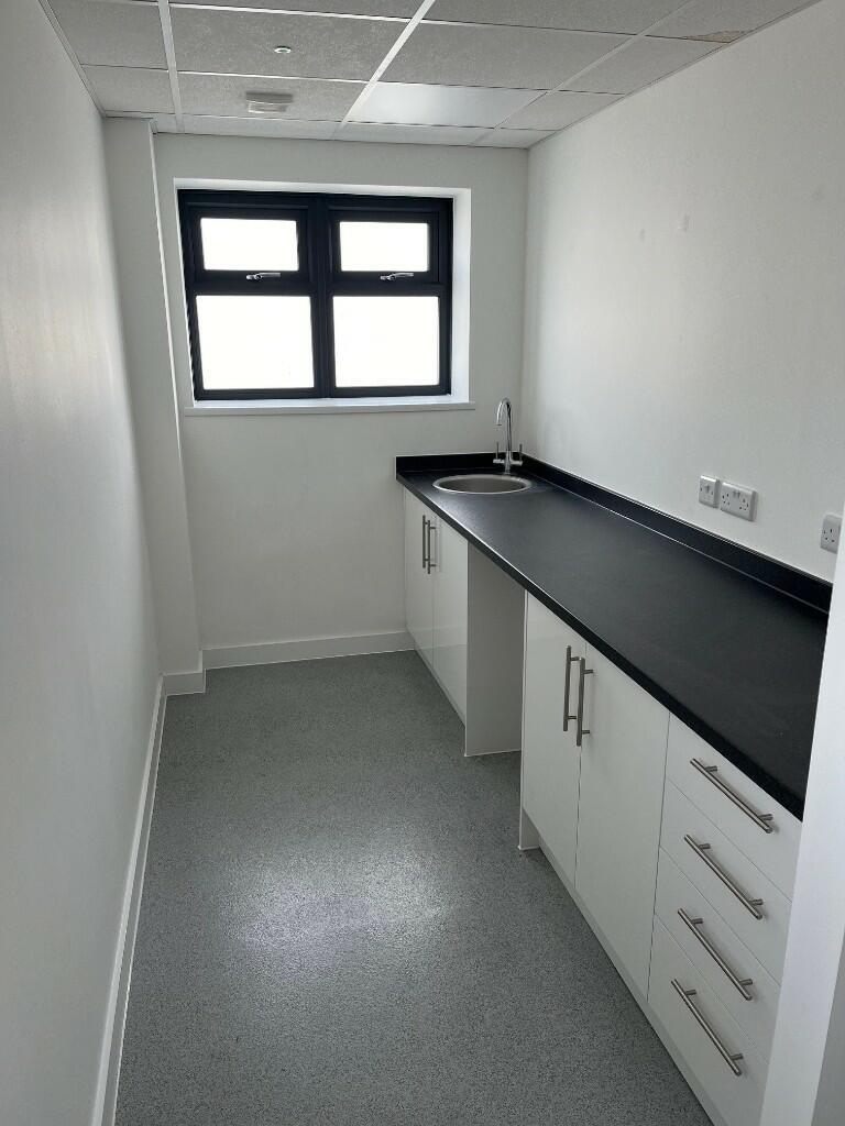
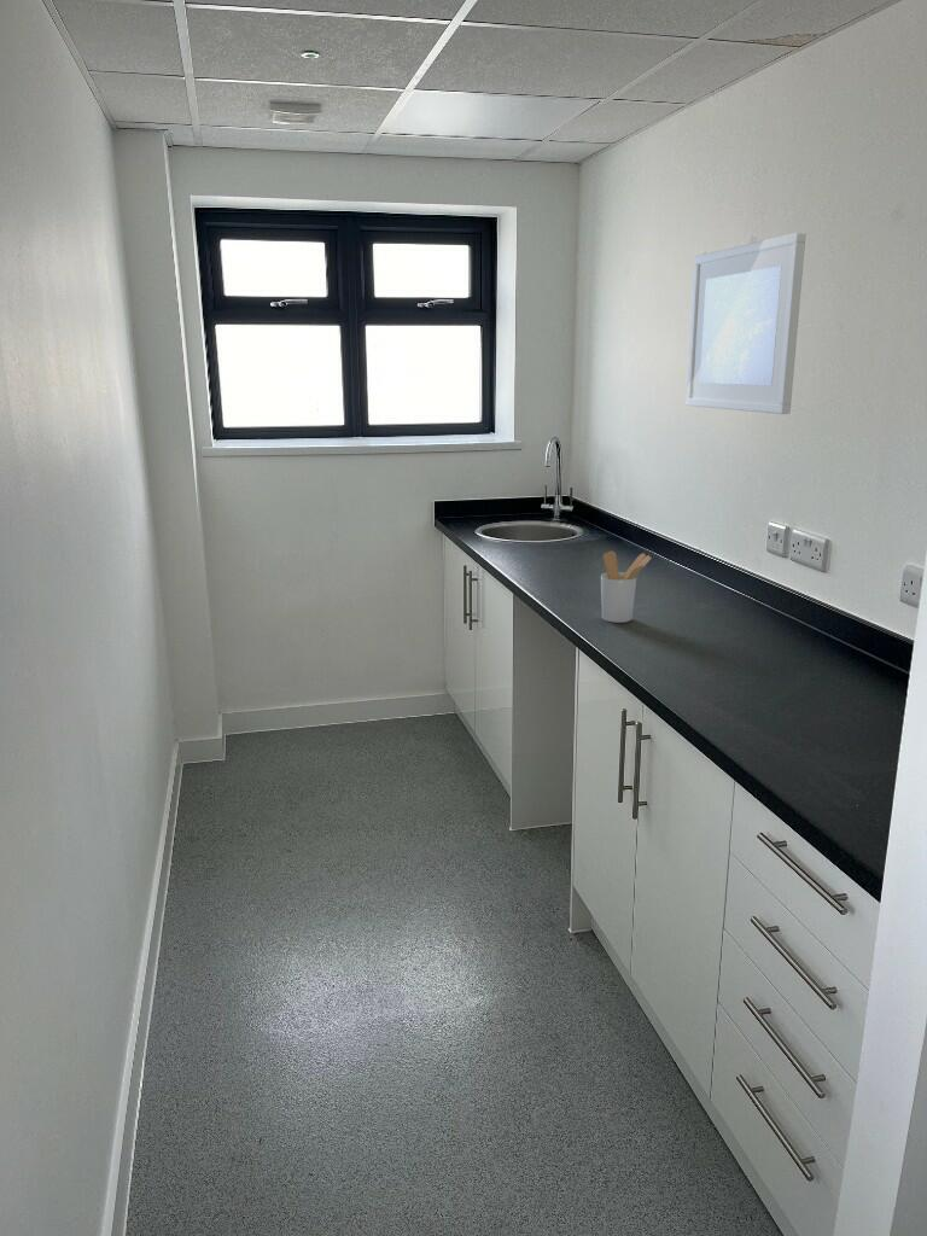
+ utensil holder [600,550,653,624]
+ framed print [686,232,808,415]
